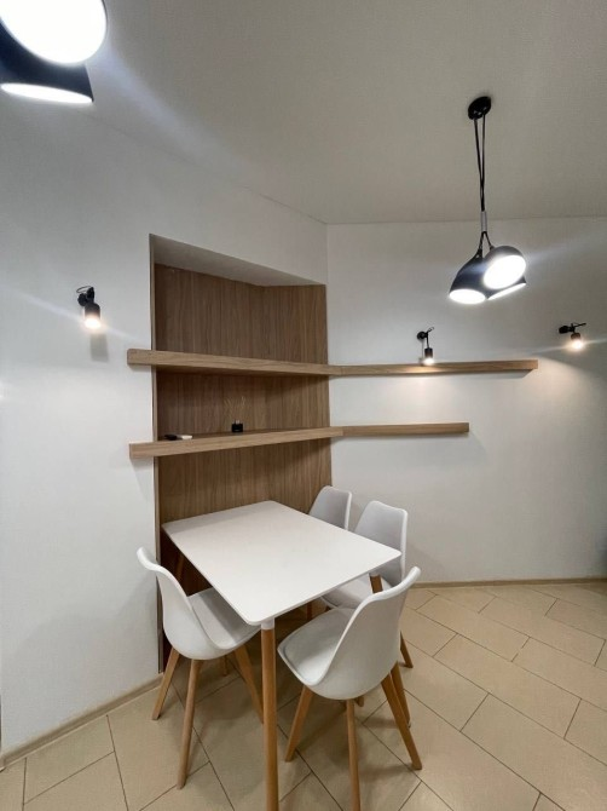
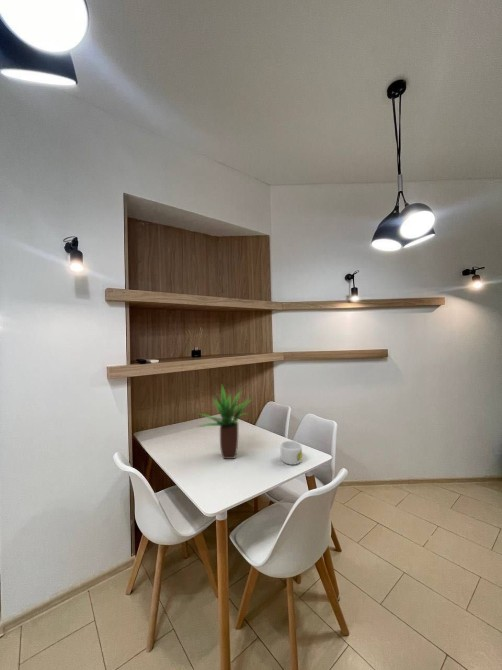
+ potted plant [195,384,255,460]
+ mug [280,440,303,466]
